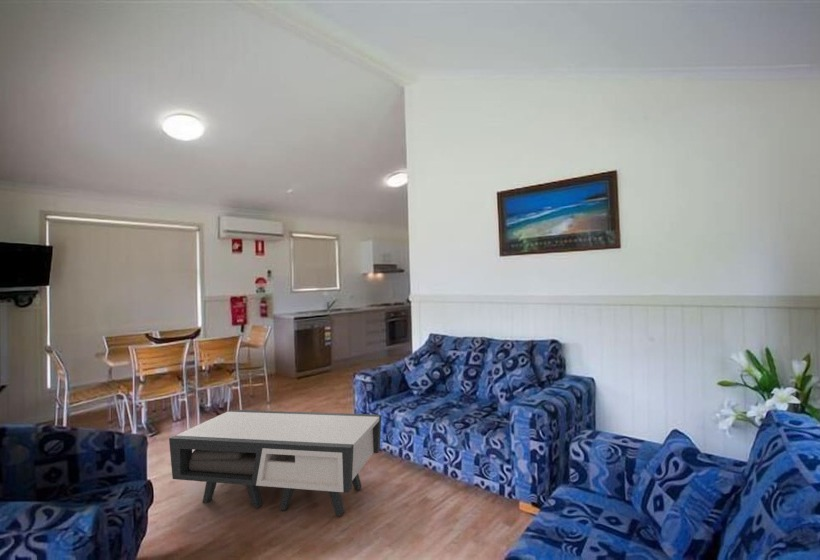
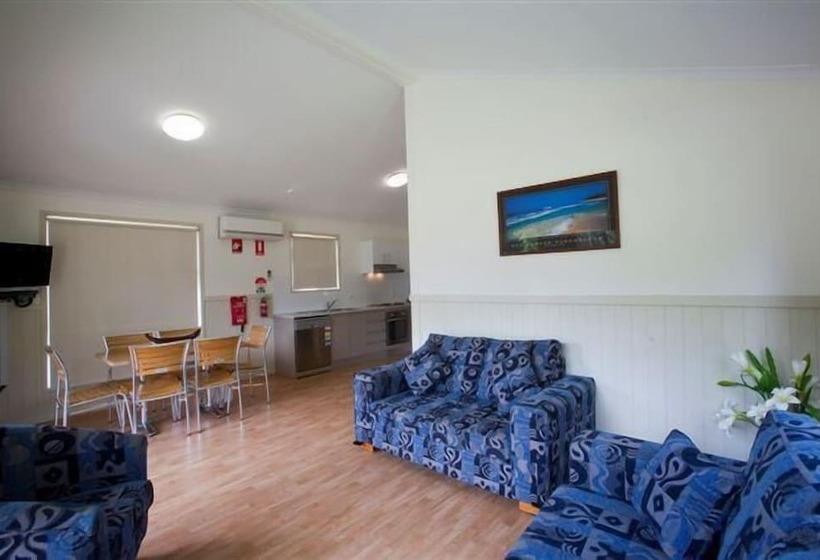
- coffee table [168,409,382,517]
